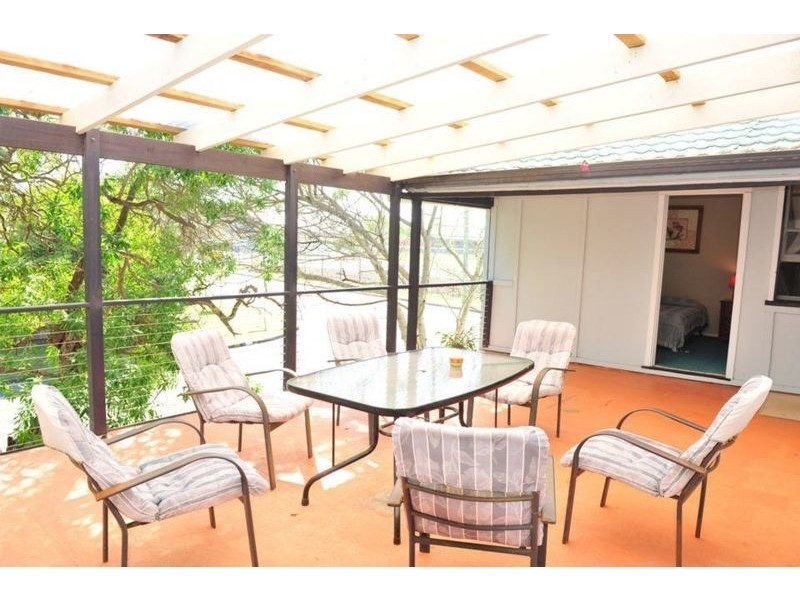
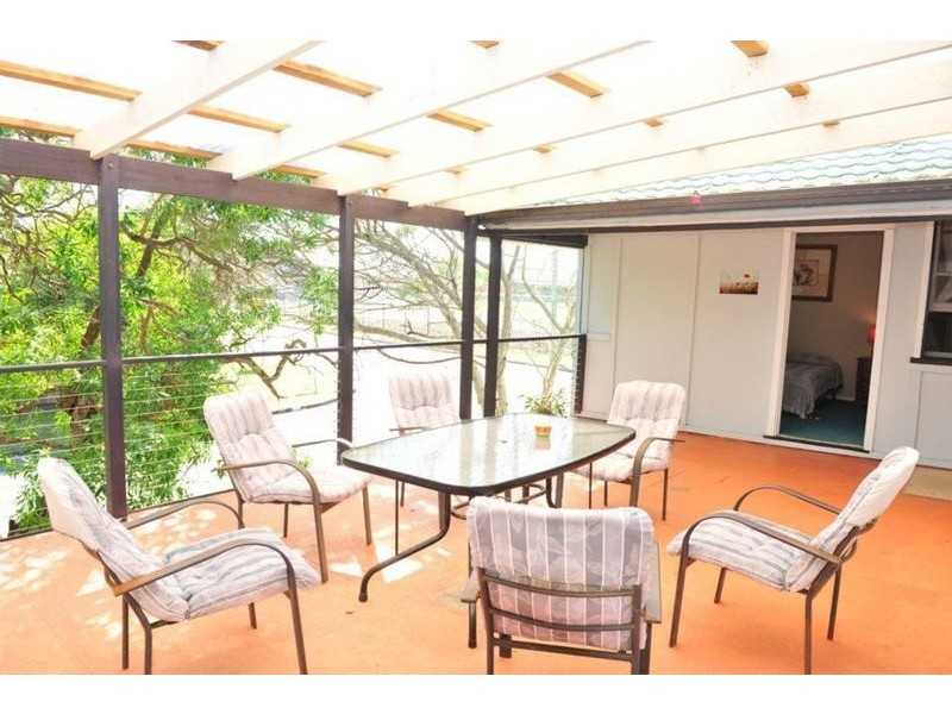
+ wall art [718,269,760,296]
